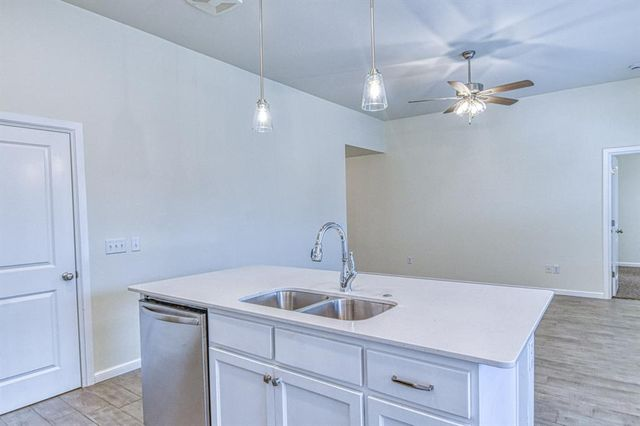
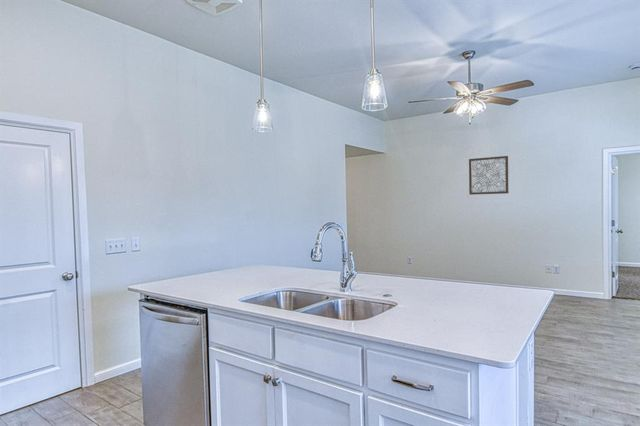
+ wall art [468,155,509,196]
